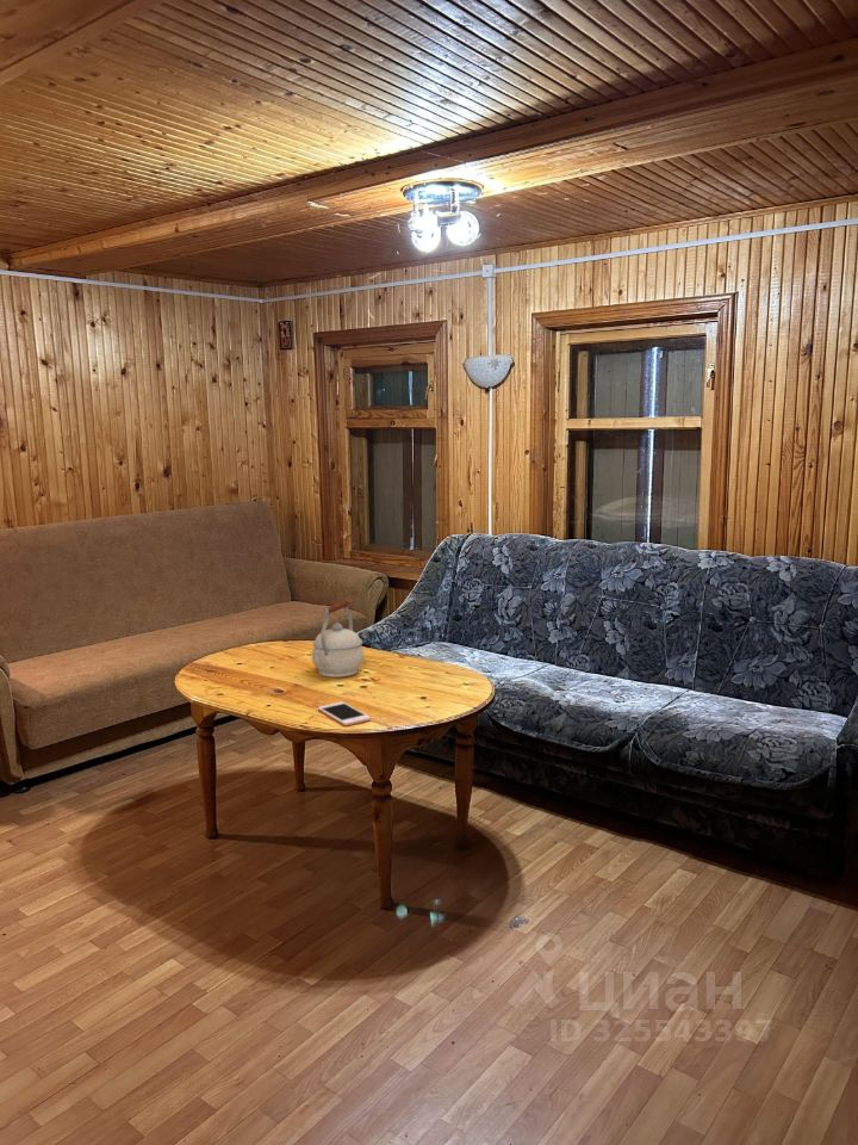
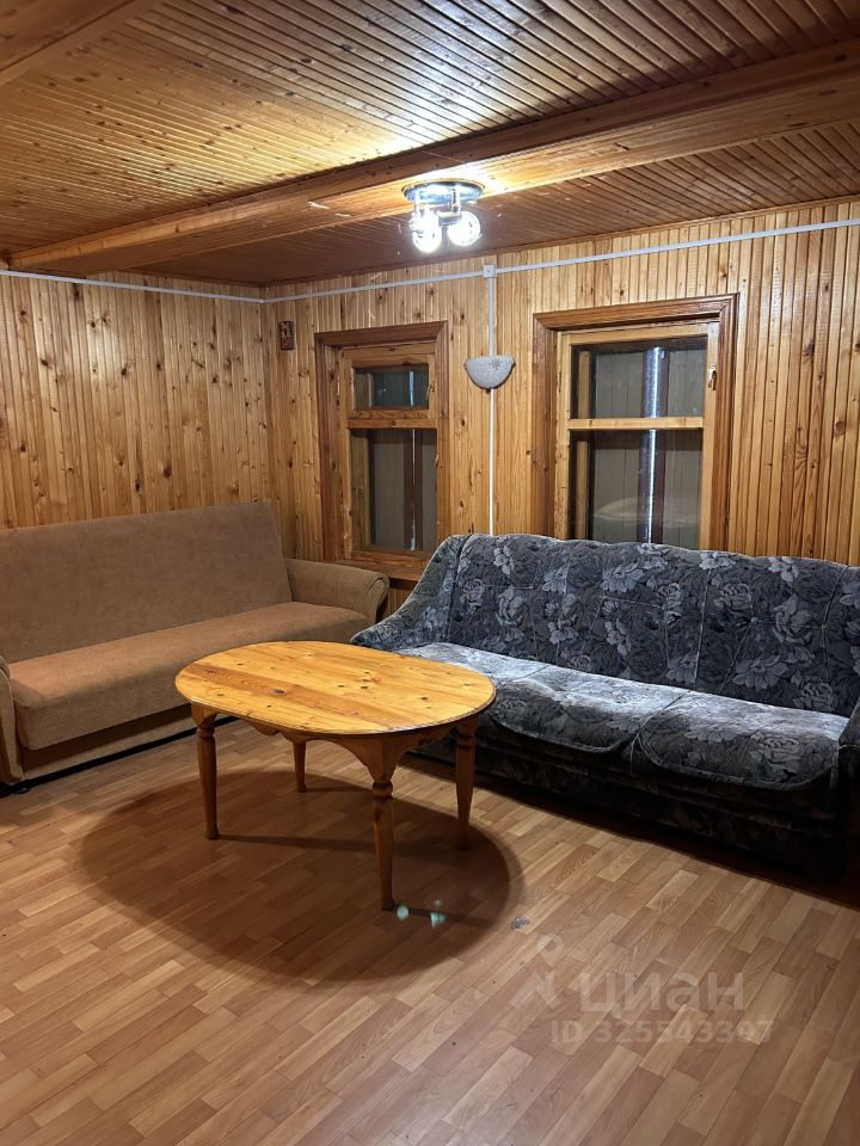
- cell phone [317,701,372,728]
- kettle [311,599,366,679]
